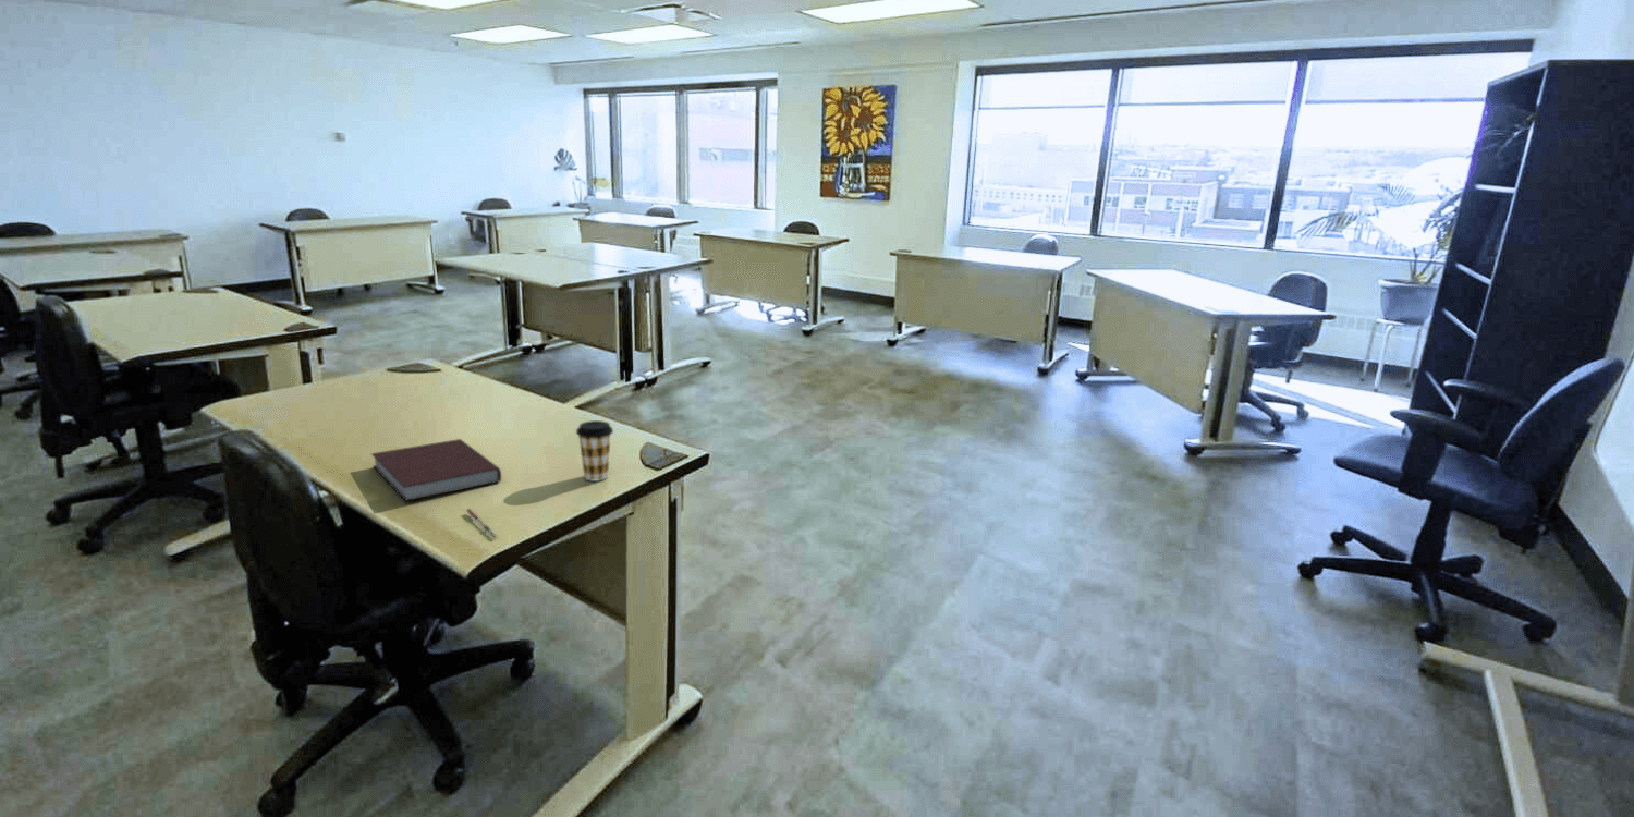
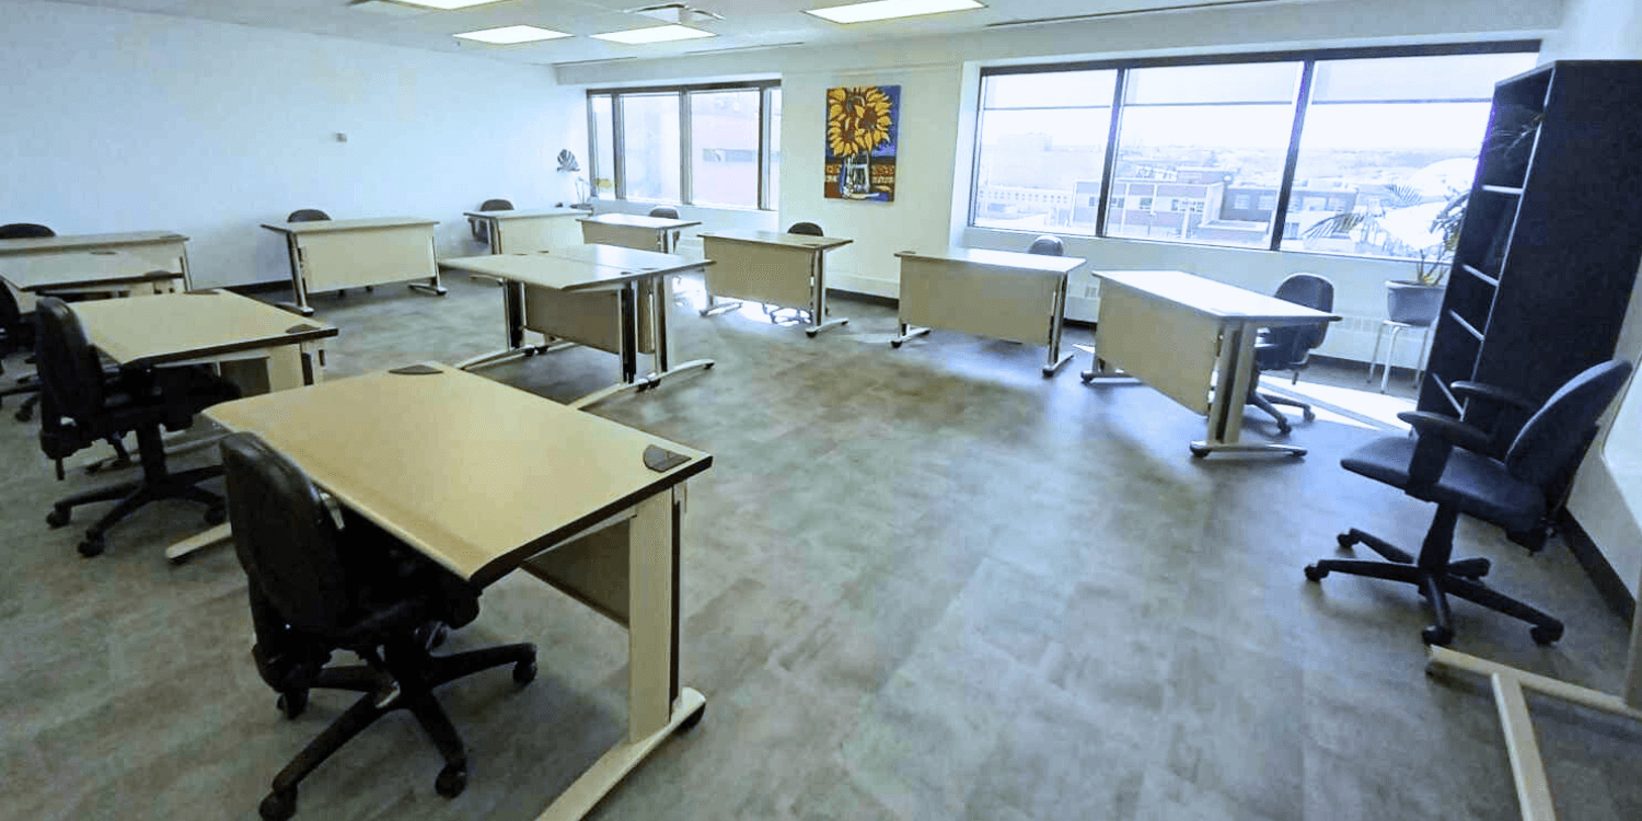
- coffee cup [575,419,614,481]
- pen [465,508,498,538]
- notebook [370,438,502,502]
